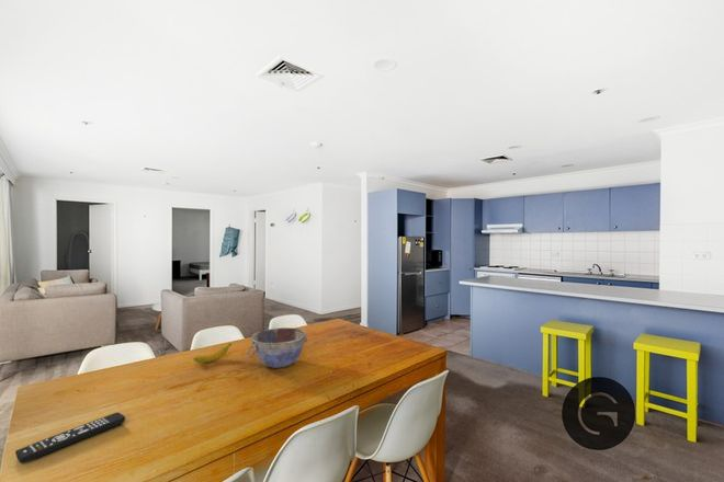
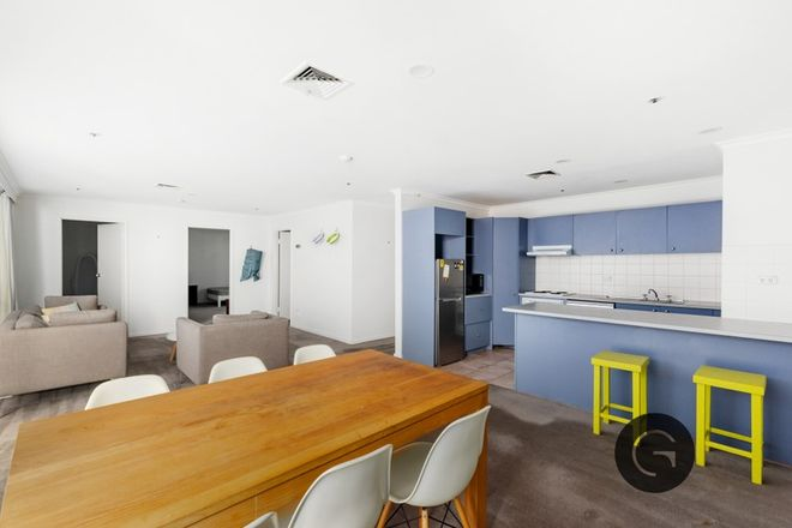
- remote control [14,411,126,464]
- banana [193,343,233,364]
- bowl [246,326,309,369]
